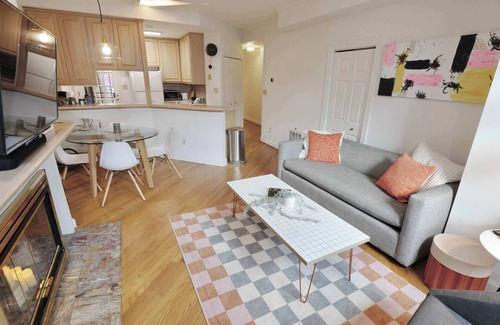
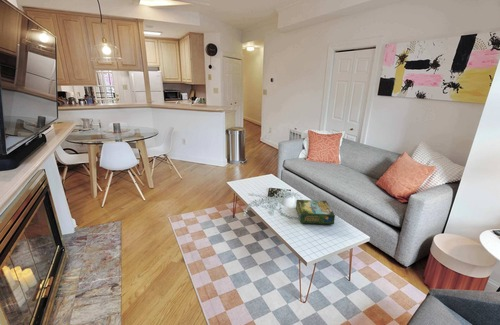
+ board game [295,199,336,225]
